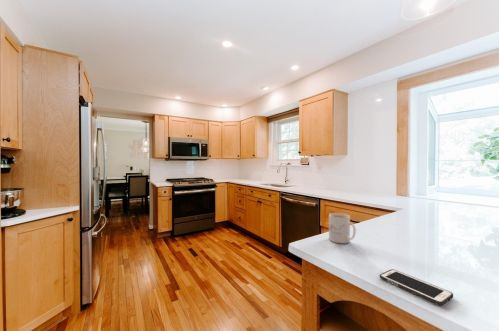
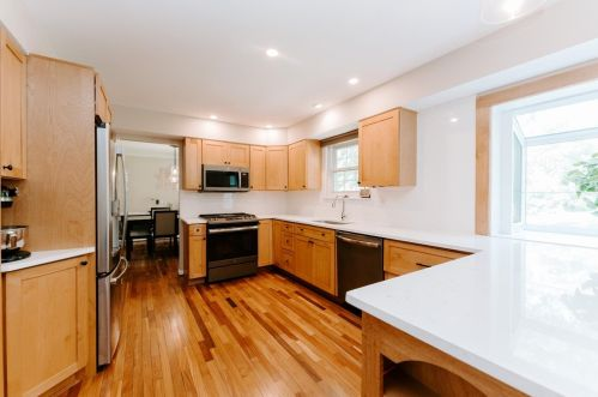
- mug [328,212,357,245]
- cell phone [379,268,454,306]
